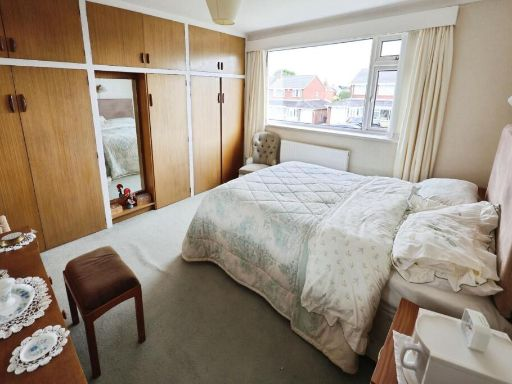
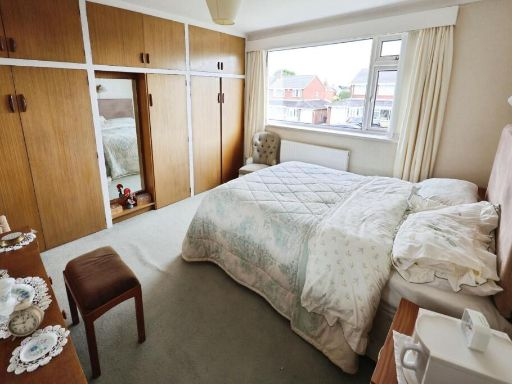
+ alarm clock [6,294,45,342]
